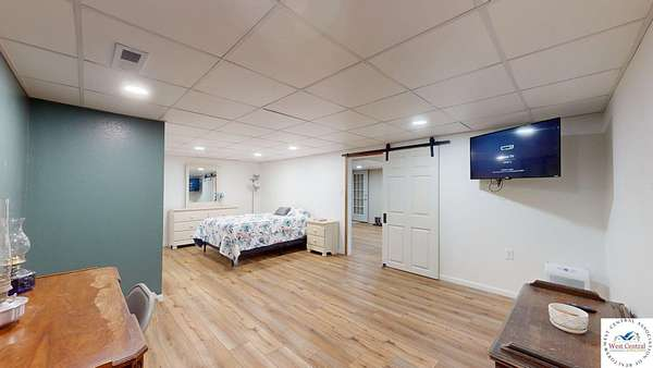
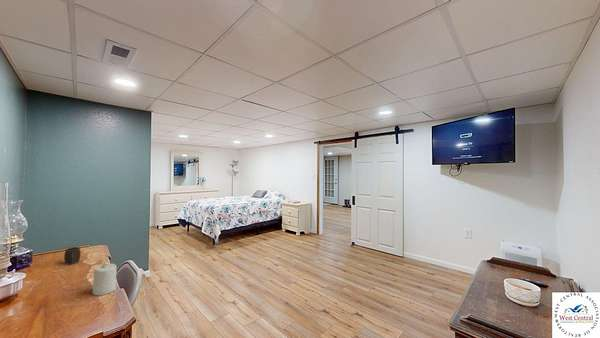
+ candle [92,262,117,296]
+ mug [63,246,82,265]
